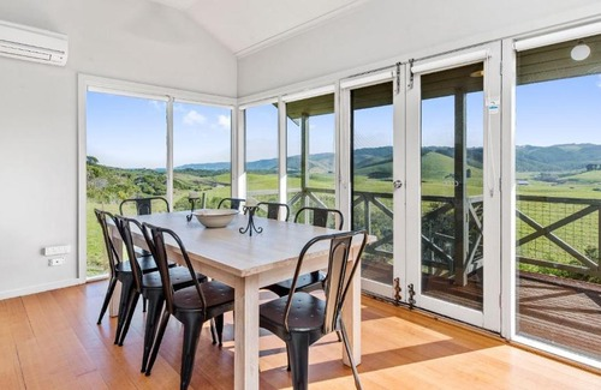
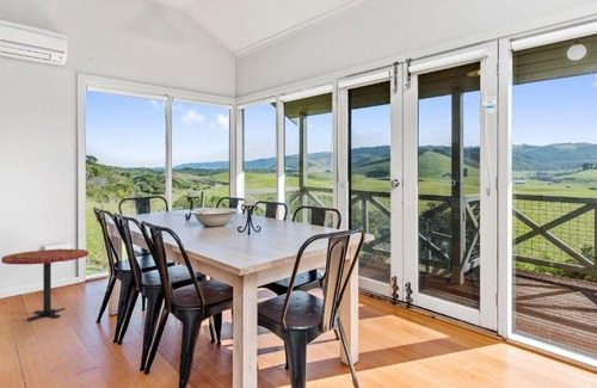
+ side table [0,247,90,321]
